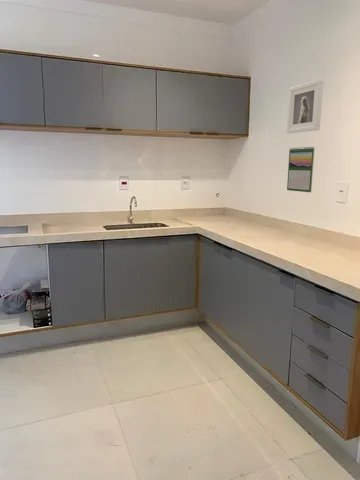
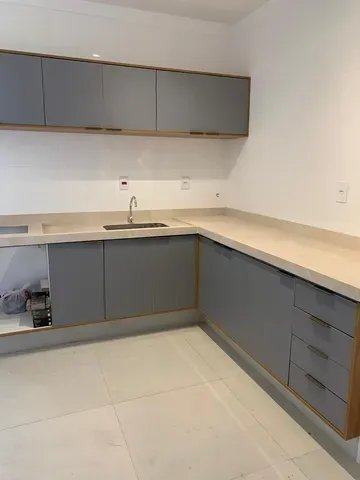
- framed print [286,78,324,134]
- calendar [286,146,315,193]
